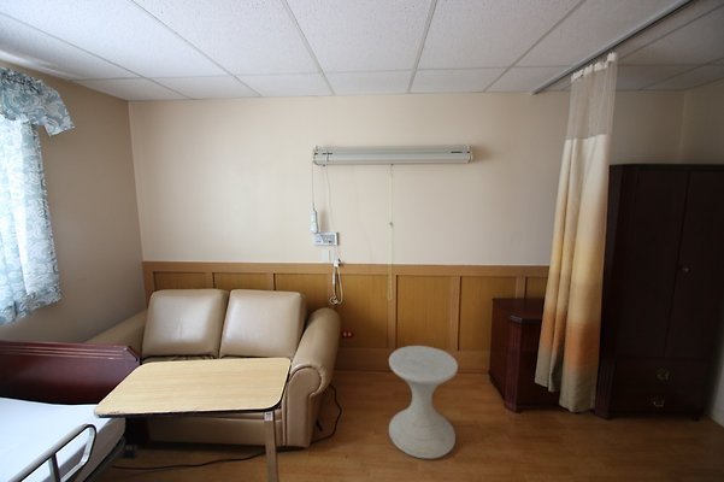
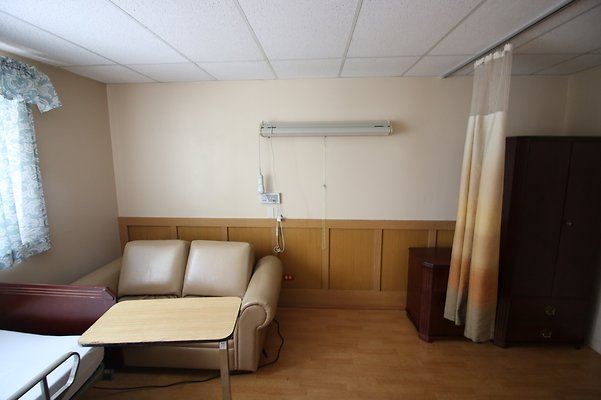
- side table [388,345,459,460]
